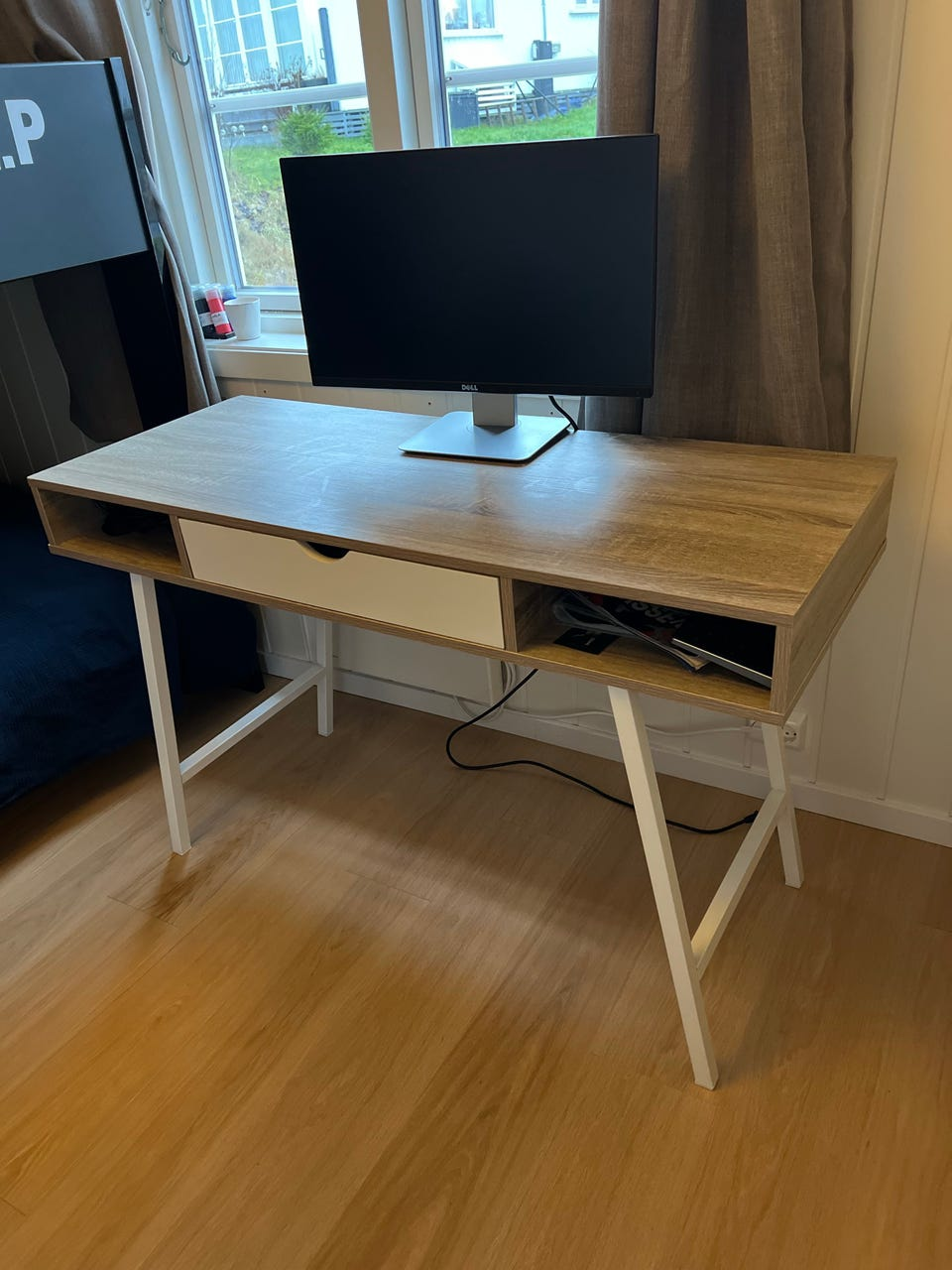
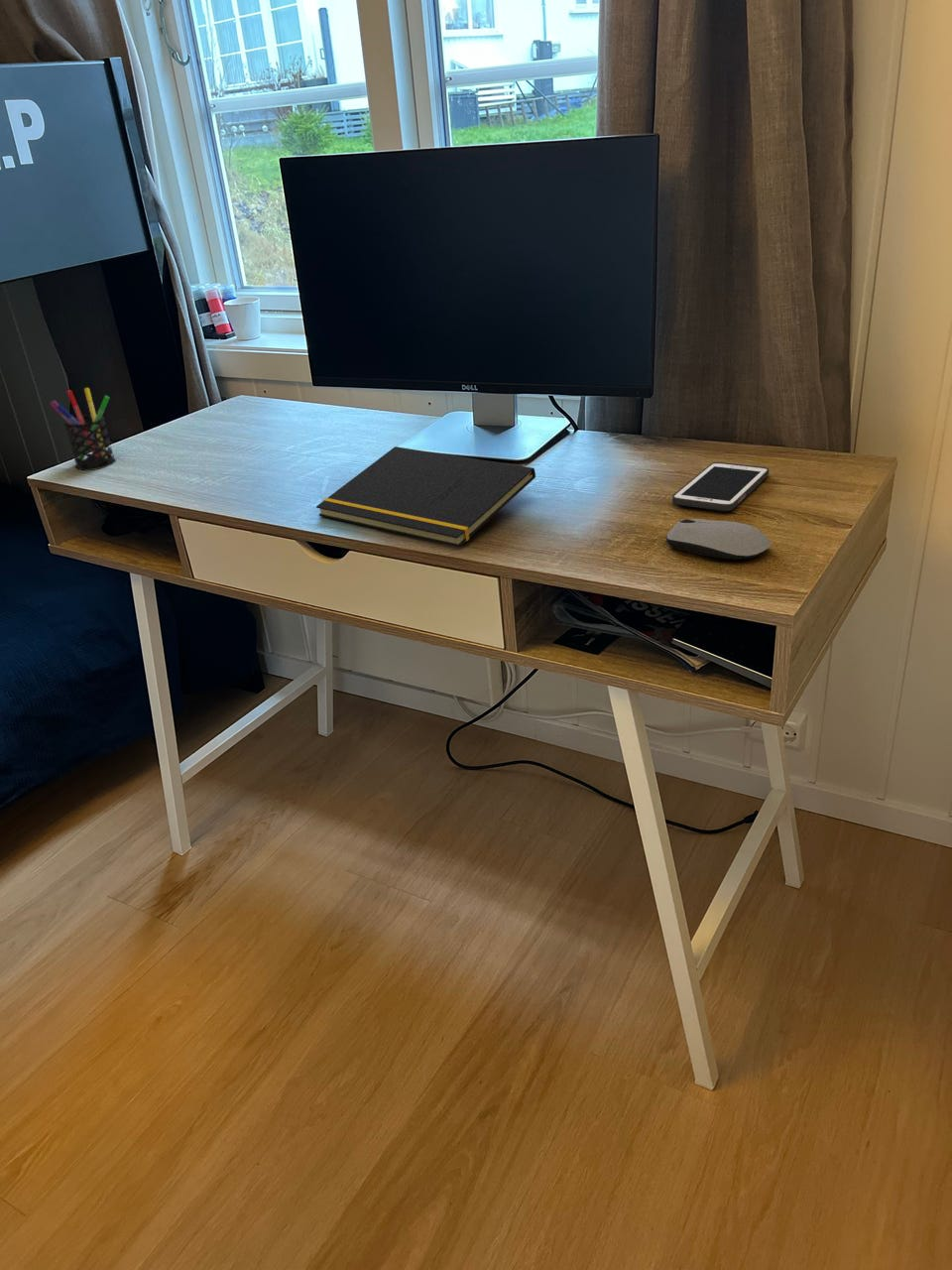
+ cell phone [671,461,770,512]
+ computer mouse [665,518,773,561]
+ notepad [315,445,536,548]
+ pen holder [49,387,117,471]
